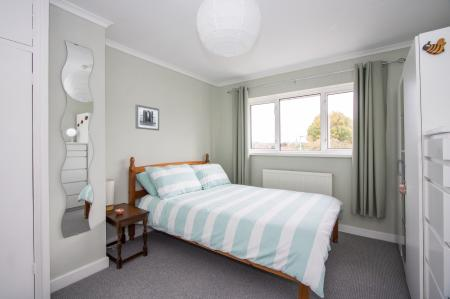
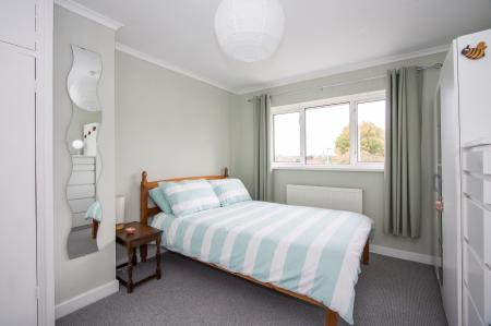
- wall art [134,103,160,131]
